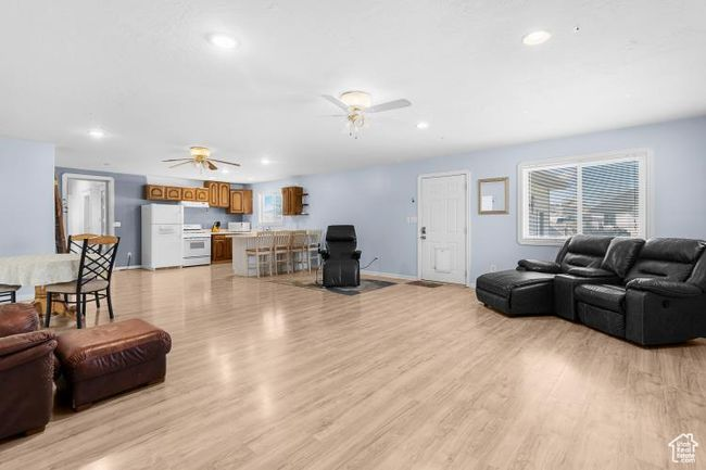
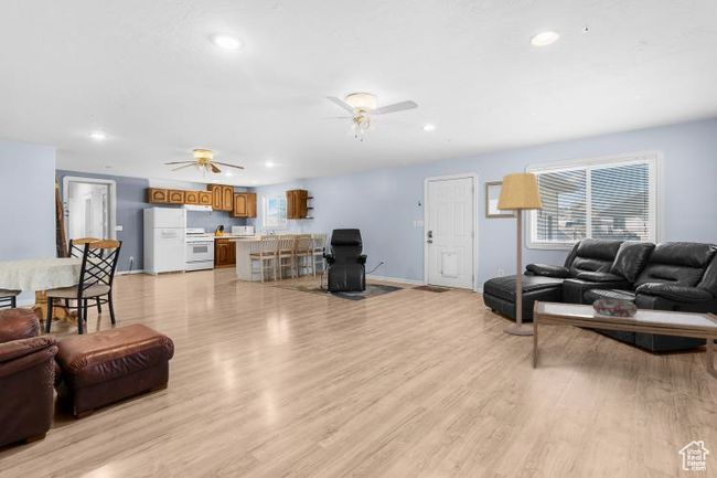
+ coffee table [532,299,717,381]
+ lamp [495,172,544,337]
+ decorative bowl [592,298,639,317]
